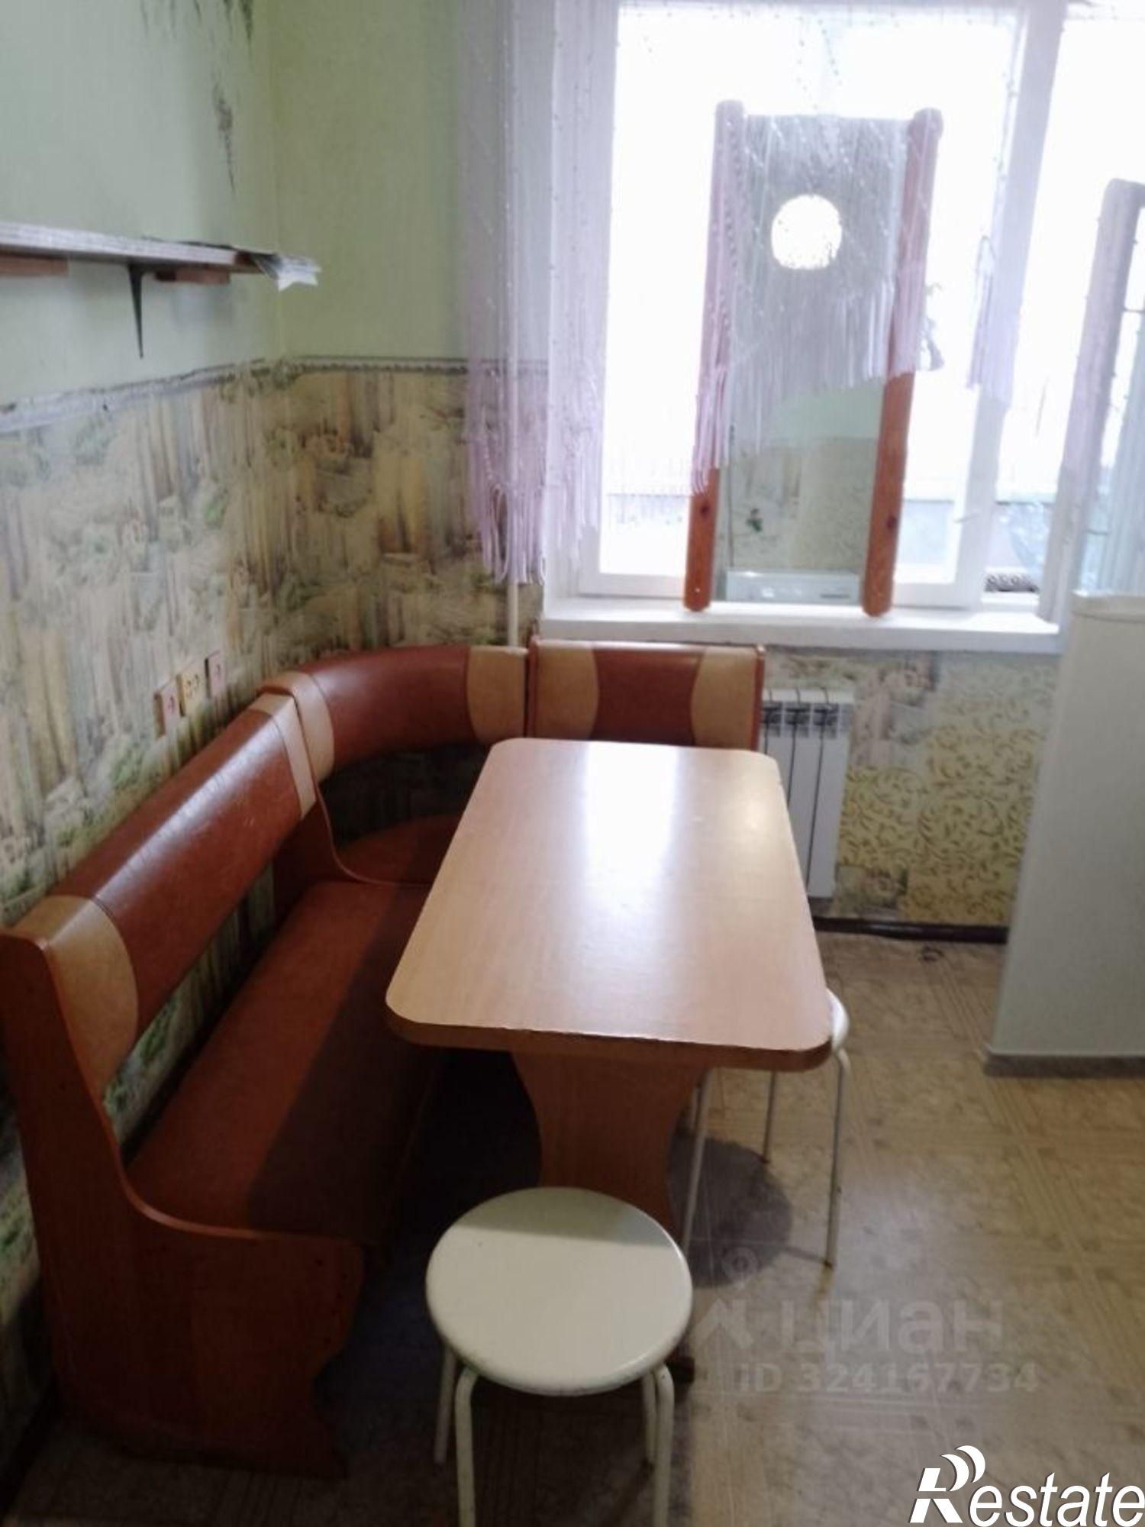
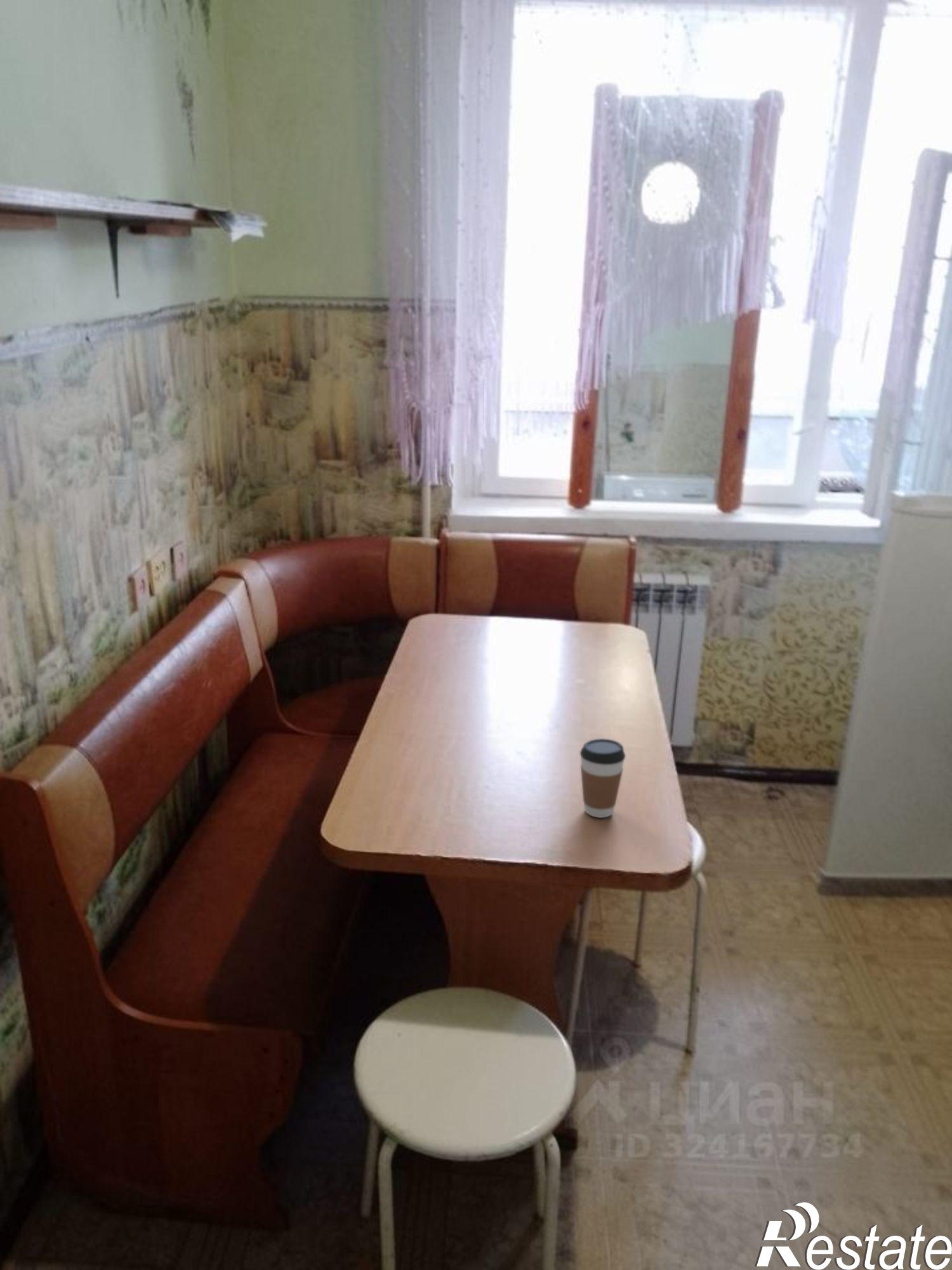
+ coffee cup [579,738,626,819]
